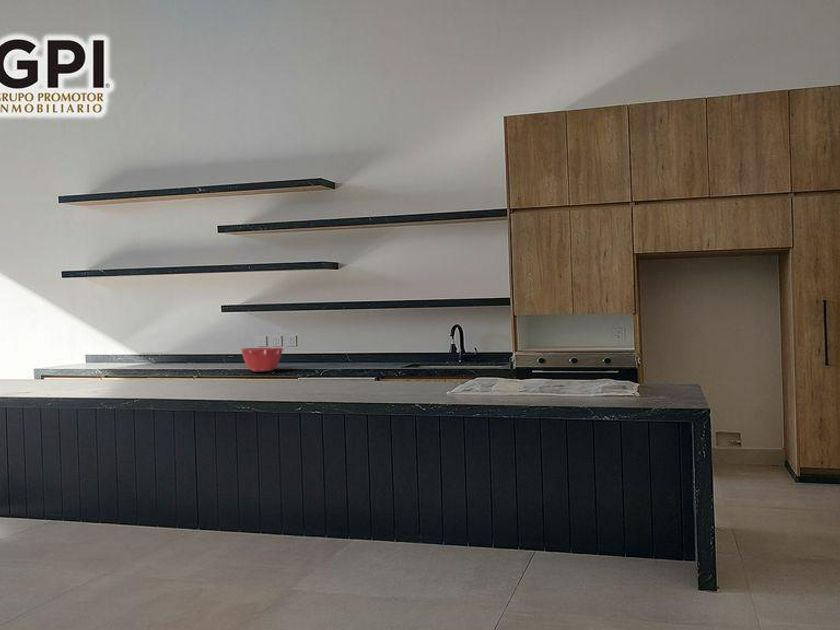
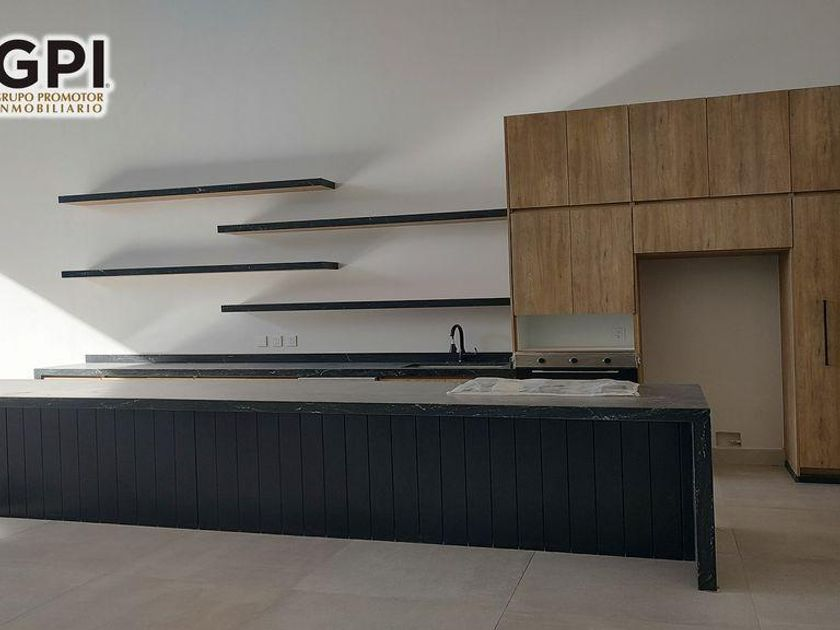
- mixing bowl [240,347,284,372]
